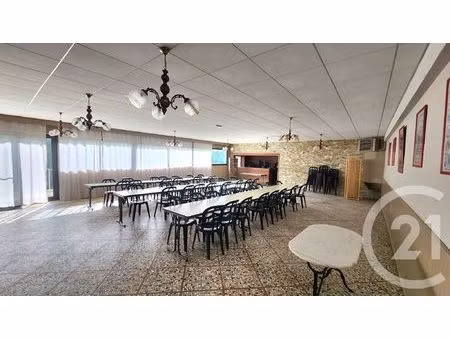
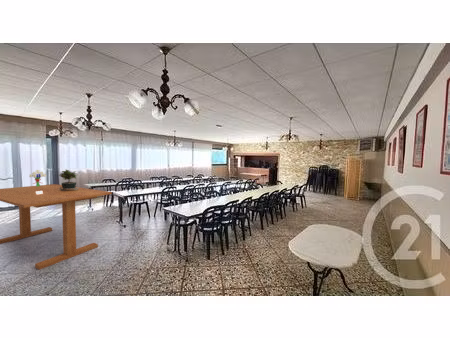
+ dining table [0,183,113,271]
+ potted plant [57,169,79,191]
+ bouquet [28,169,47,194]
